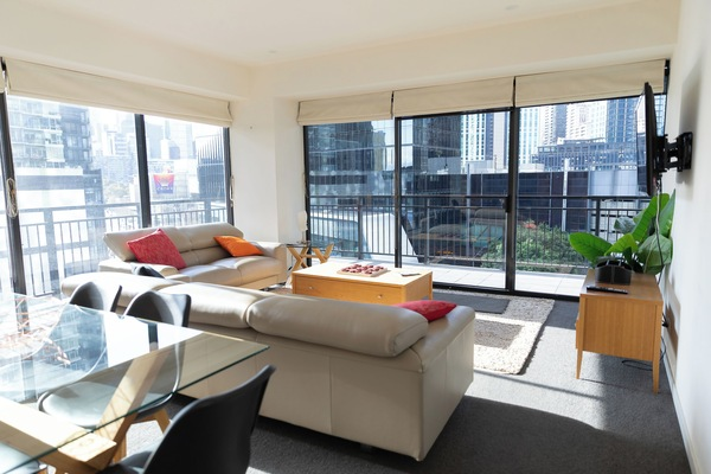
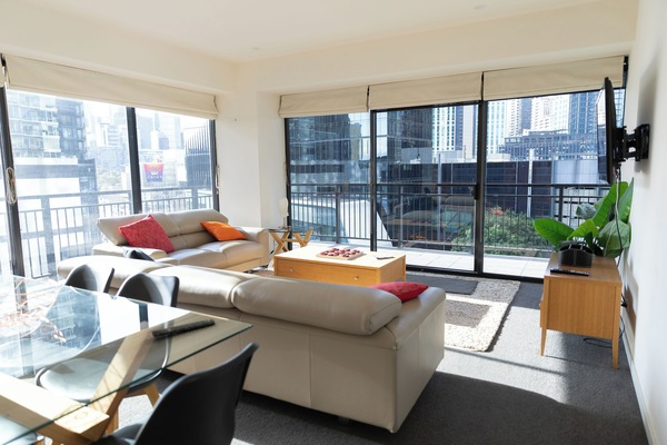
+ remote control [151,318,216,338]
